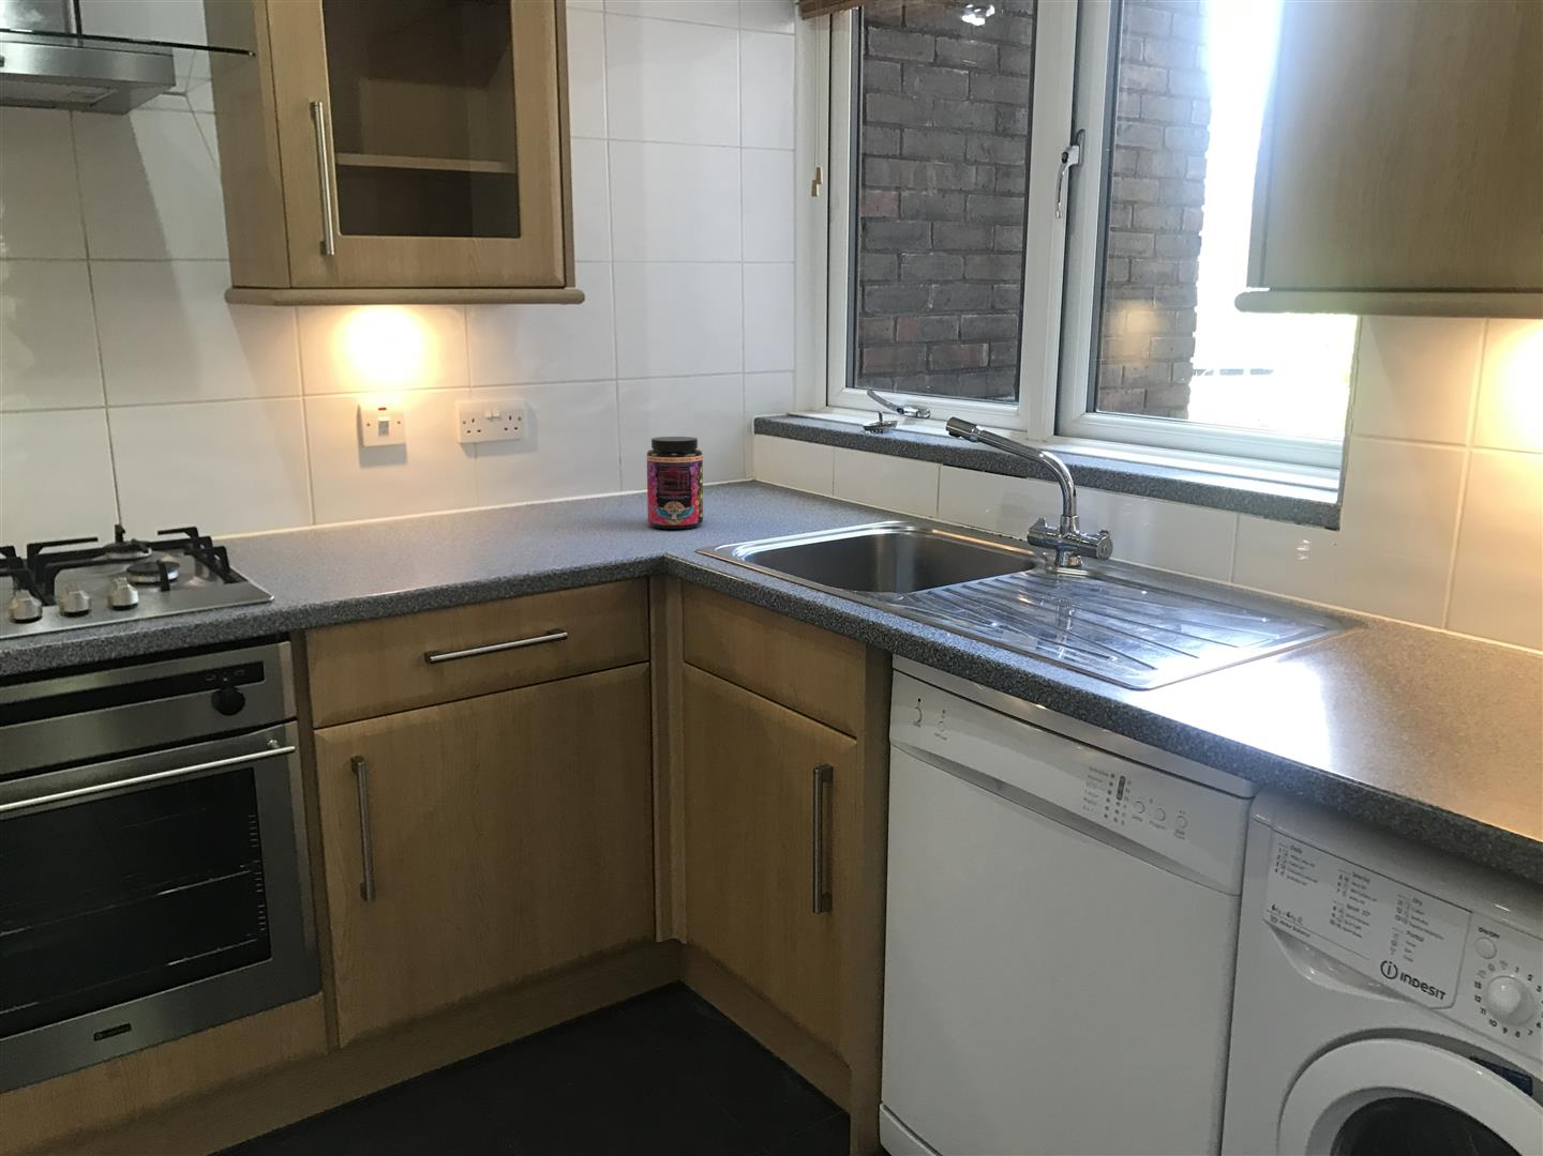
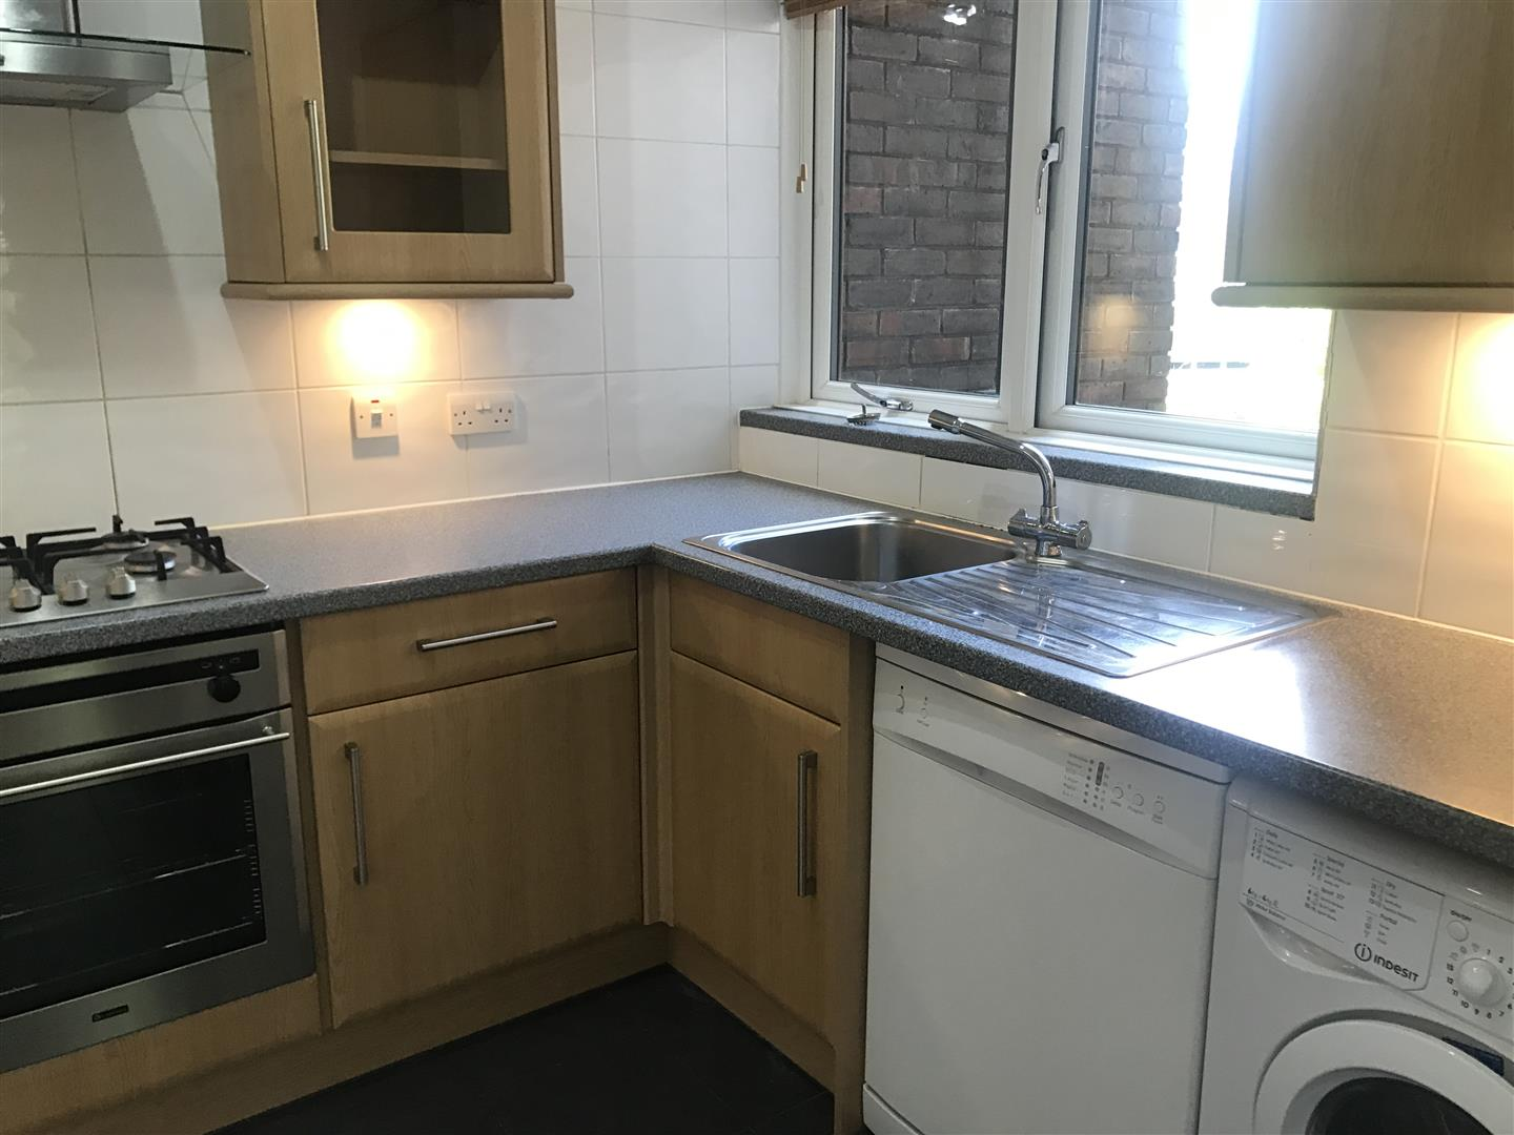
- jar [646,436,703,529]
